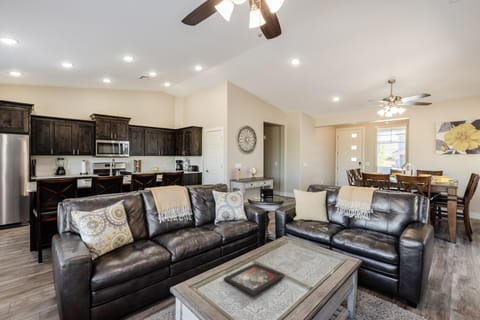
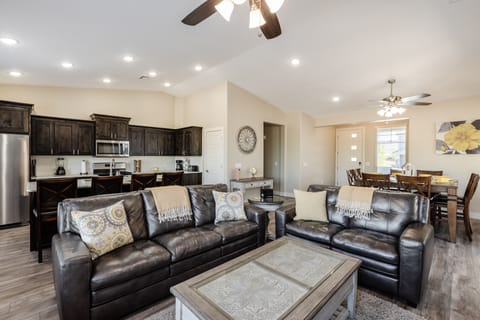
- decorative tray [223,262,286,297]
